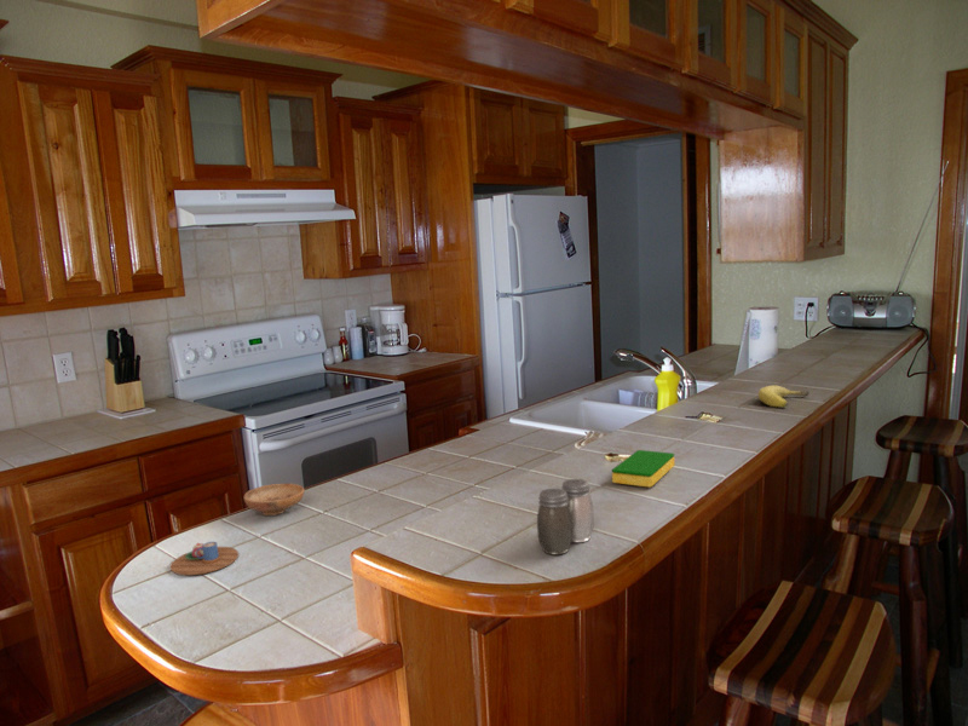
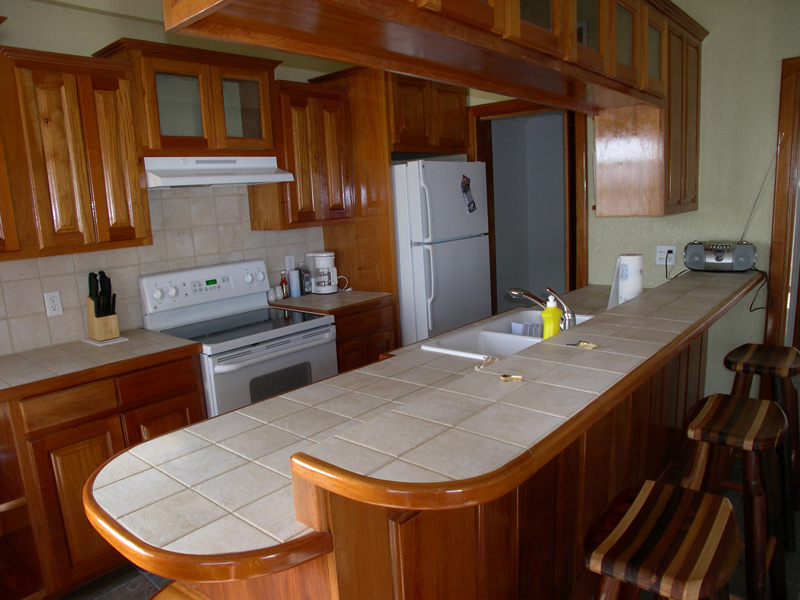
- fruit [757,385,809,409]
- salt and pepper shaker [536,478,595,555]
- bowl [243,483,305,517]
- dish sponge [611,449,675,489]
- mug [169,541,240,576]
